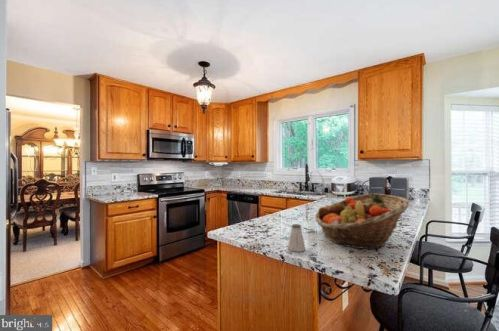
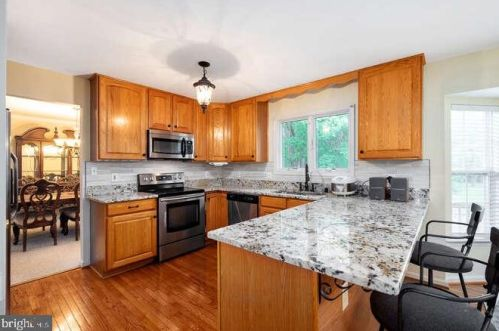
- fruit basket [314,192,411,251]
- saltshaker [287,223,306,253]
